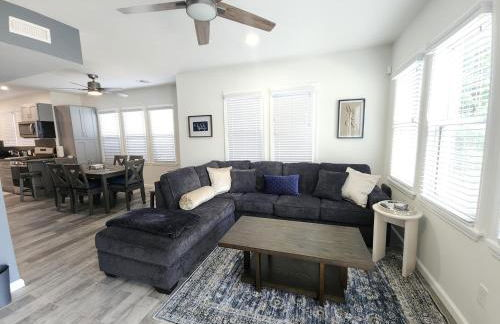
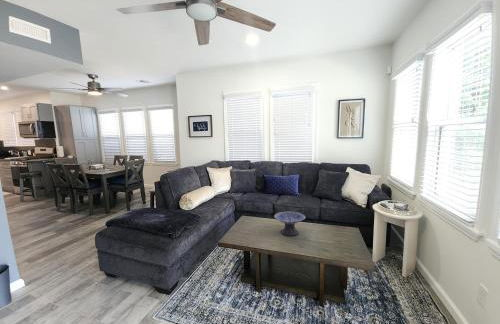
+ decorative bowl [273,211,306,237]
